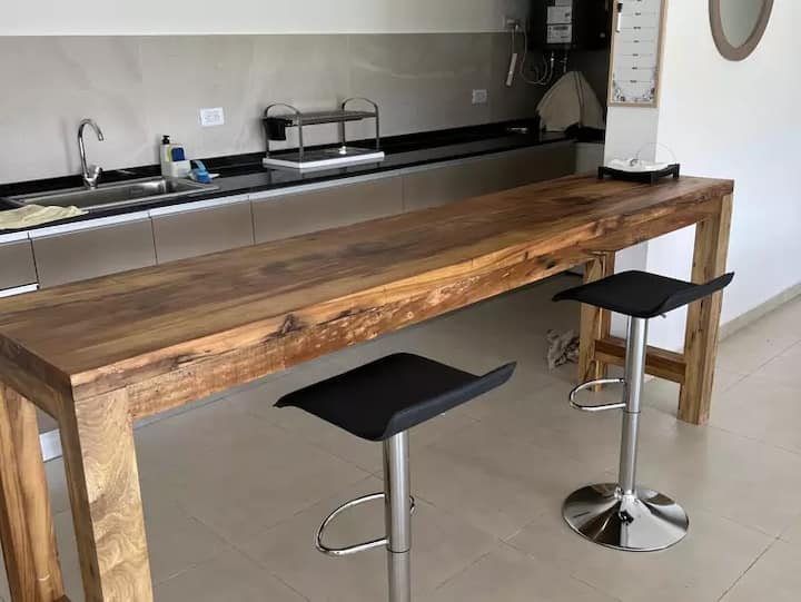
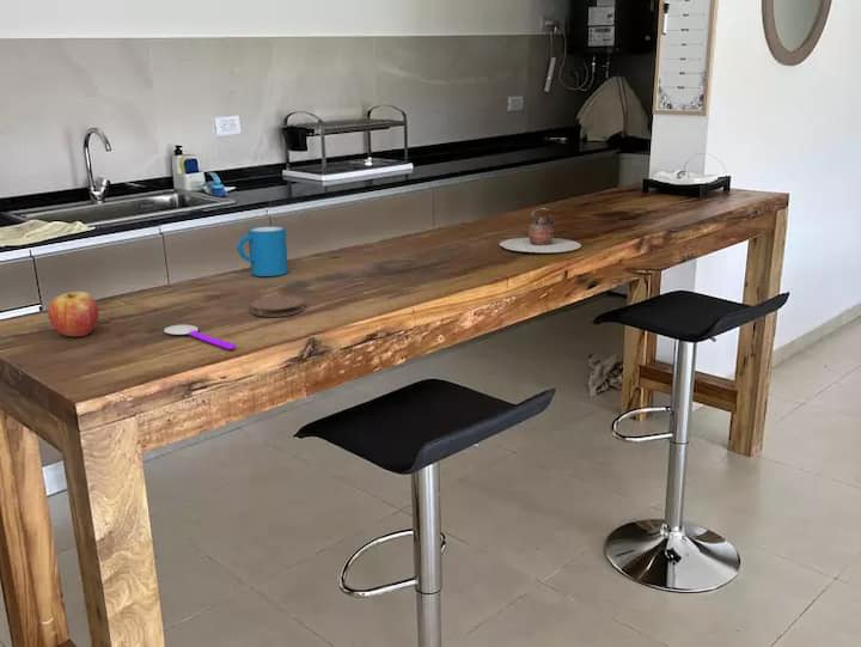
+ mug [236,225,289,277]
+ fruit [47,291,99,337]
+ spoon [163,323,237,350]
+ coaster [250,295,306,318]
+ teapot [499,207,582,254]
